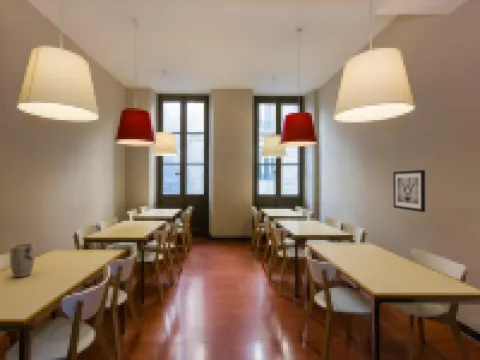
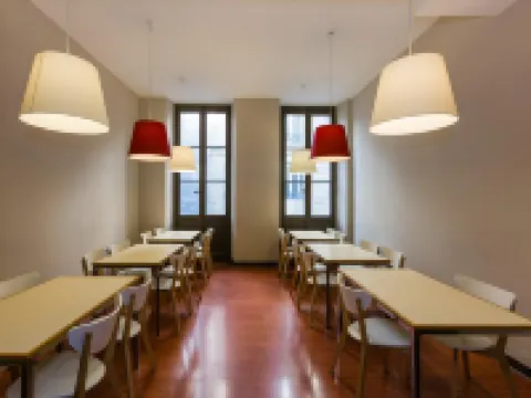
- plant pot [9,243,36,278]
- wall art [392,169,426,213]
